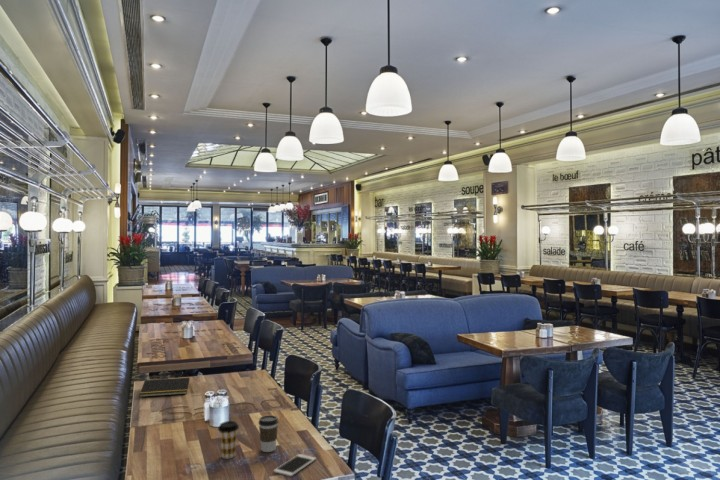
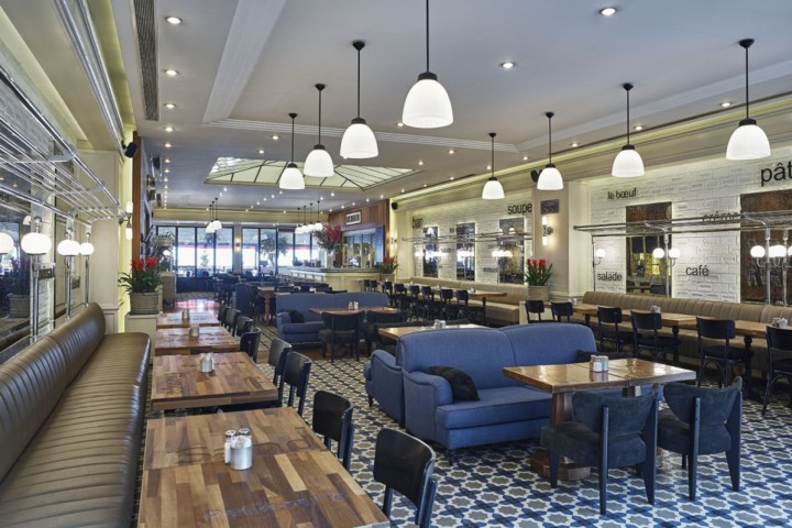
- coffee cup [258,414,279,453]
- coffee cup [217,420,240,460]
- cell phone [273,453,317,477]
- notepad [139,377,191,398]
